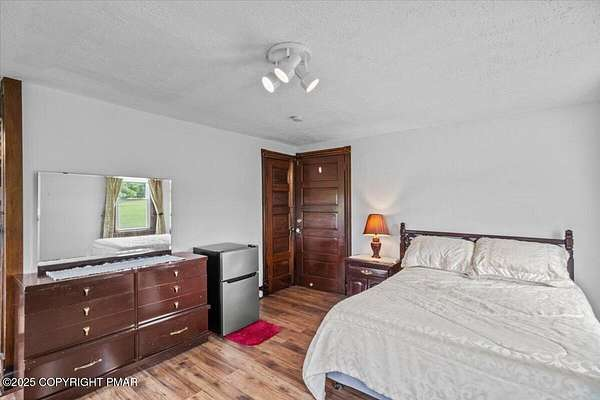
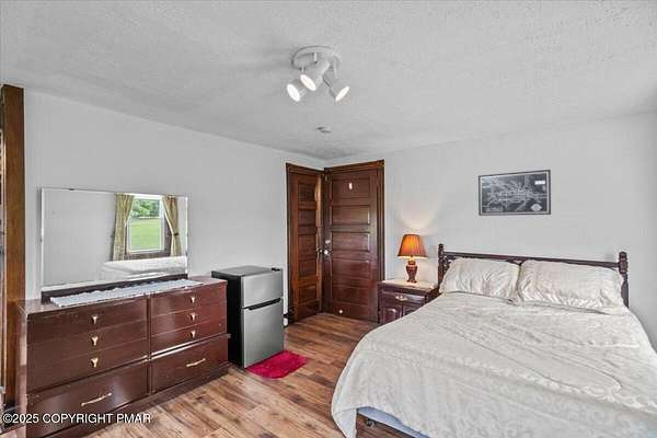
+ wall art [477,169,552,217]
